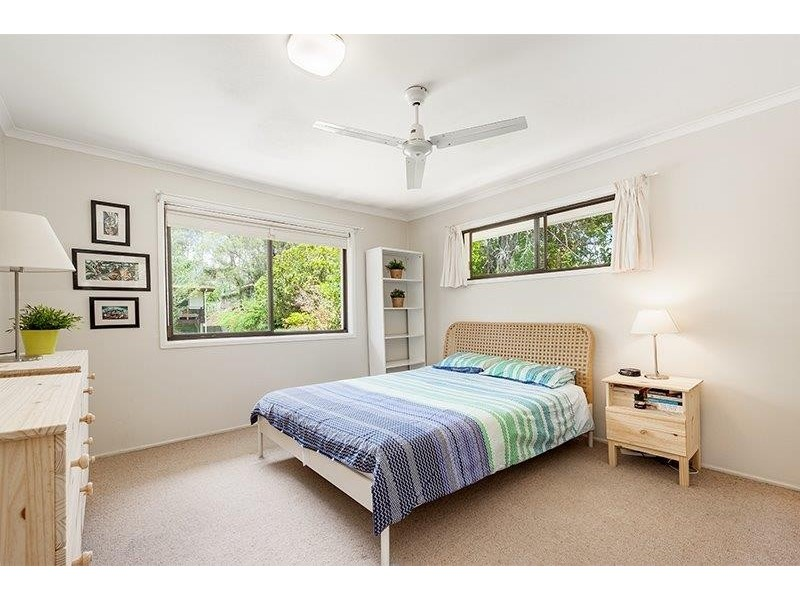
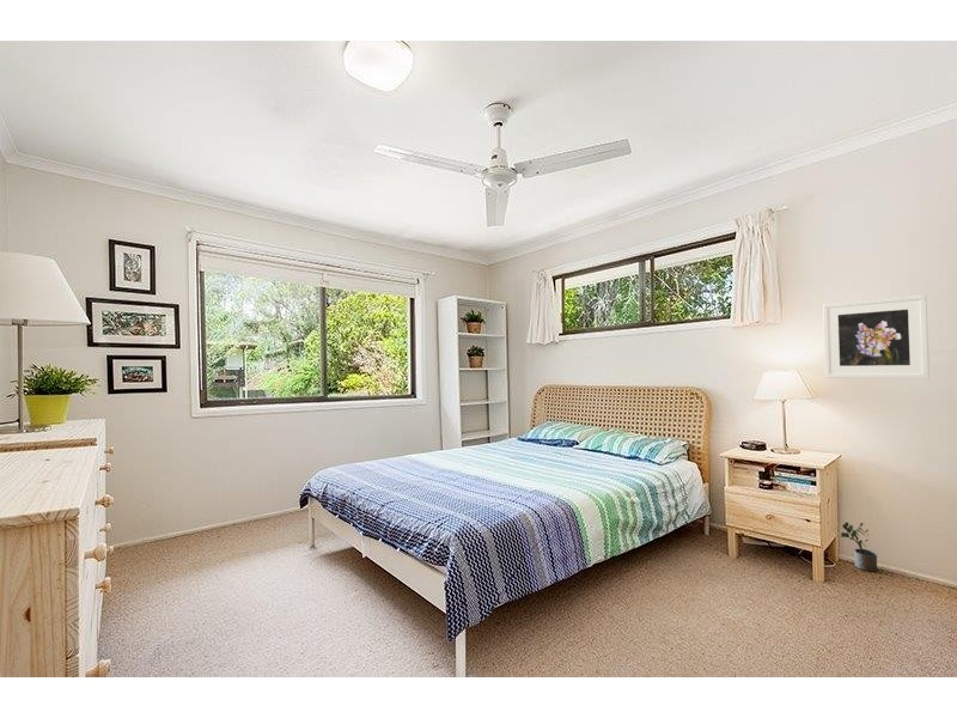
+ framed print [822,293,931,379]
+ potted plant [840,521,879,573]
